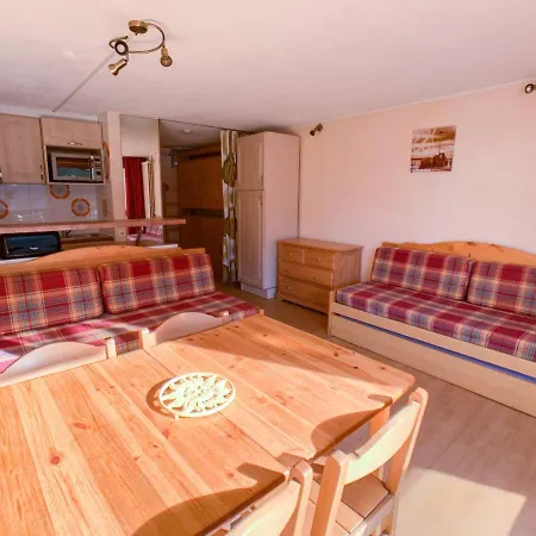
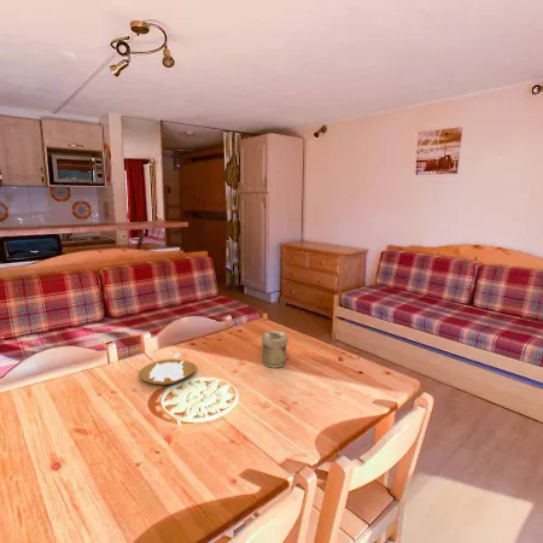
+ jar [261,329,288,369]
+ placemat [138,351,198,386]
